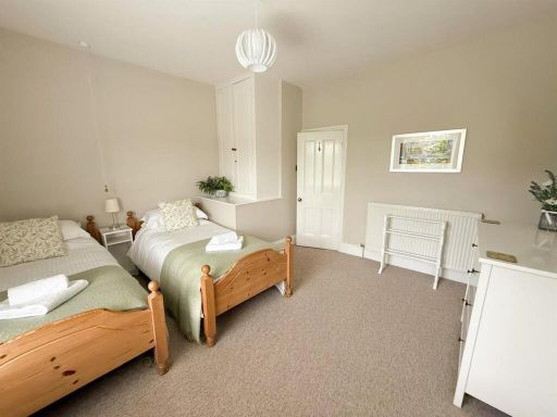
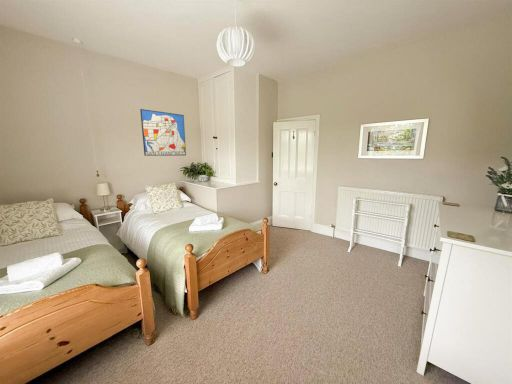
+ wall art [139,108,187,157]
